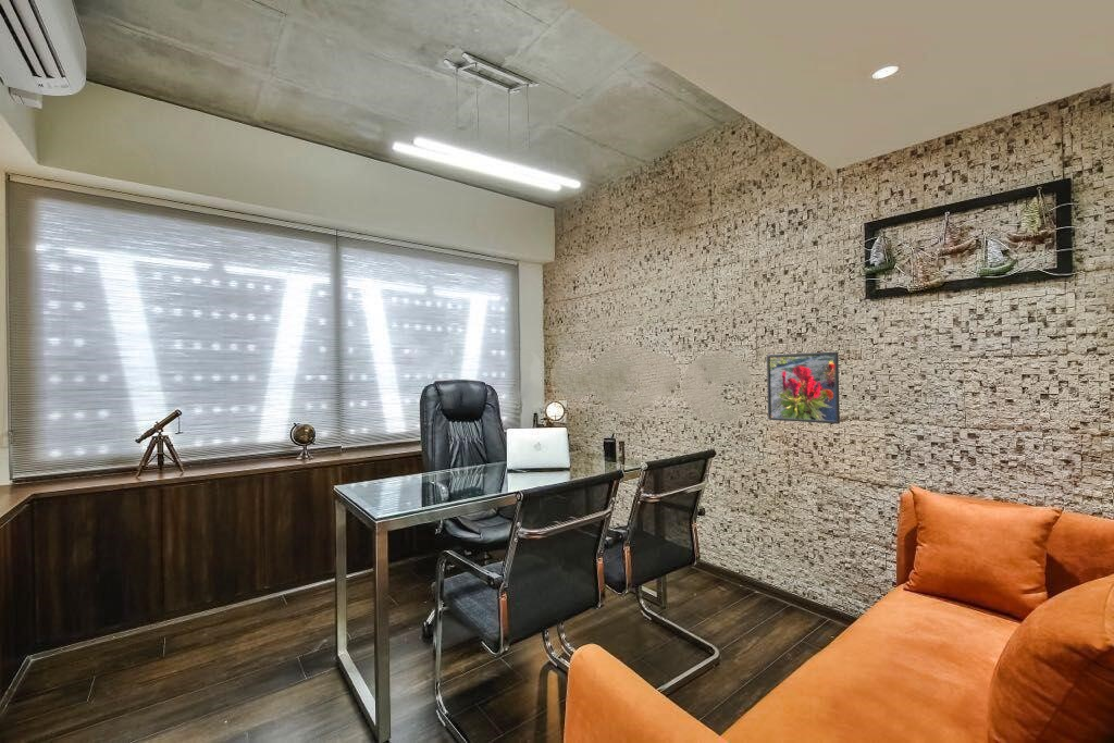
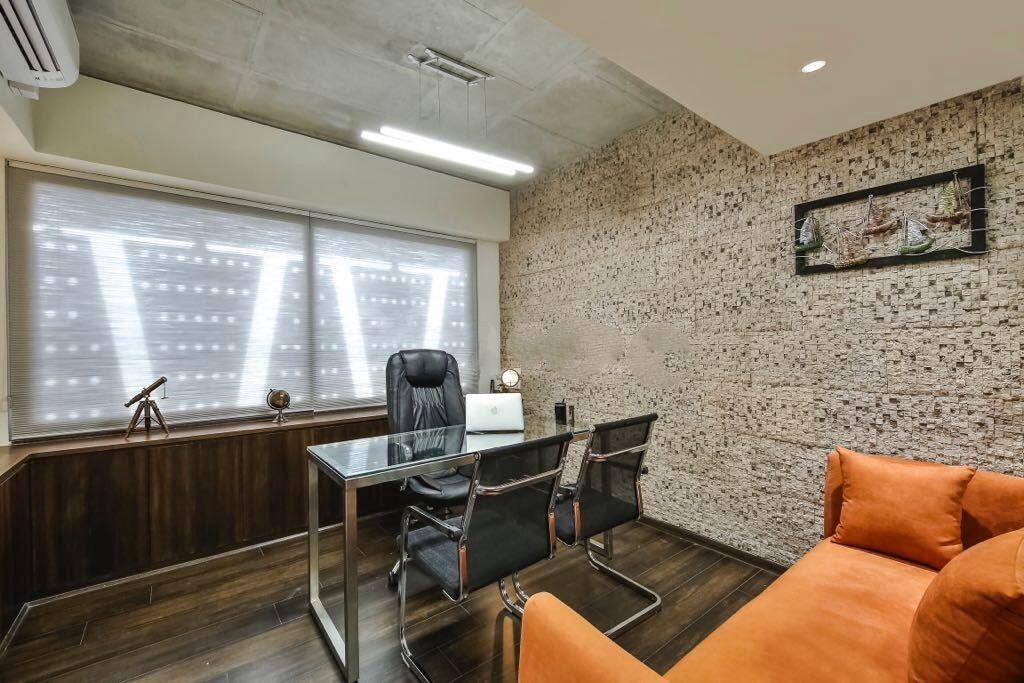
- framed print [766,350,841,425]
